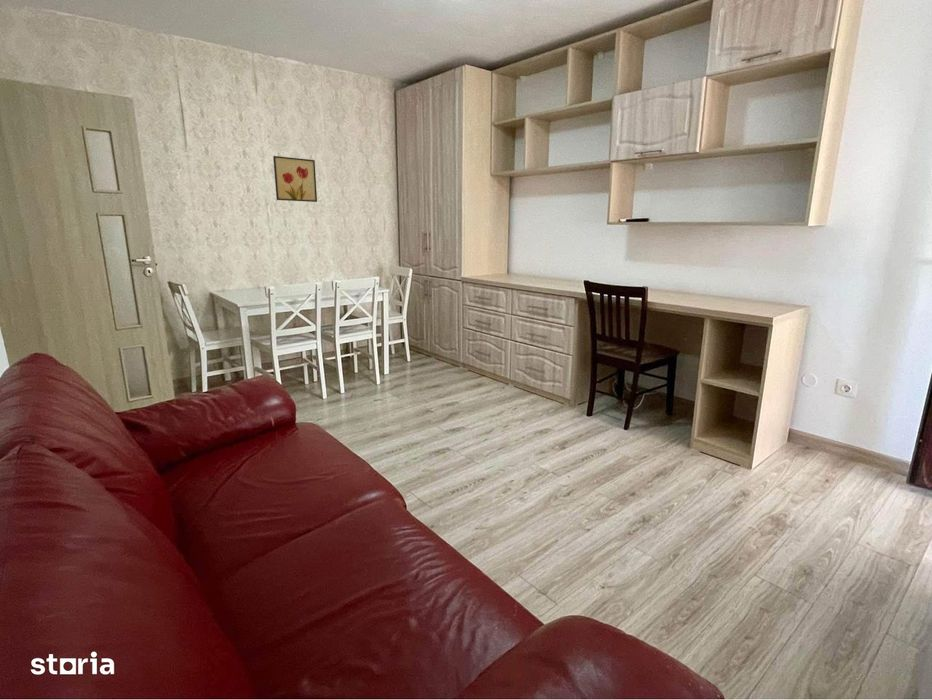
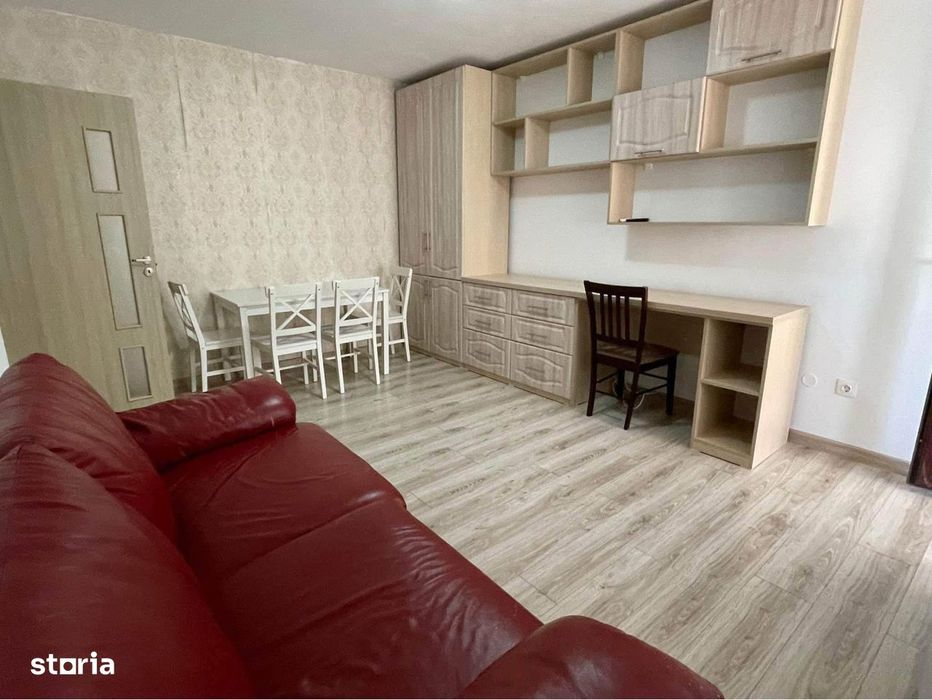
- wall art [272,155,318,203]
